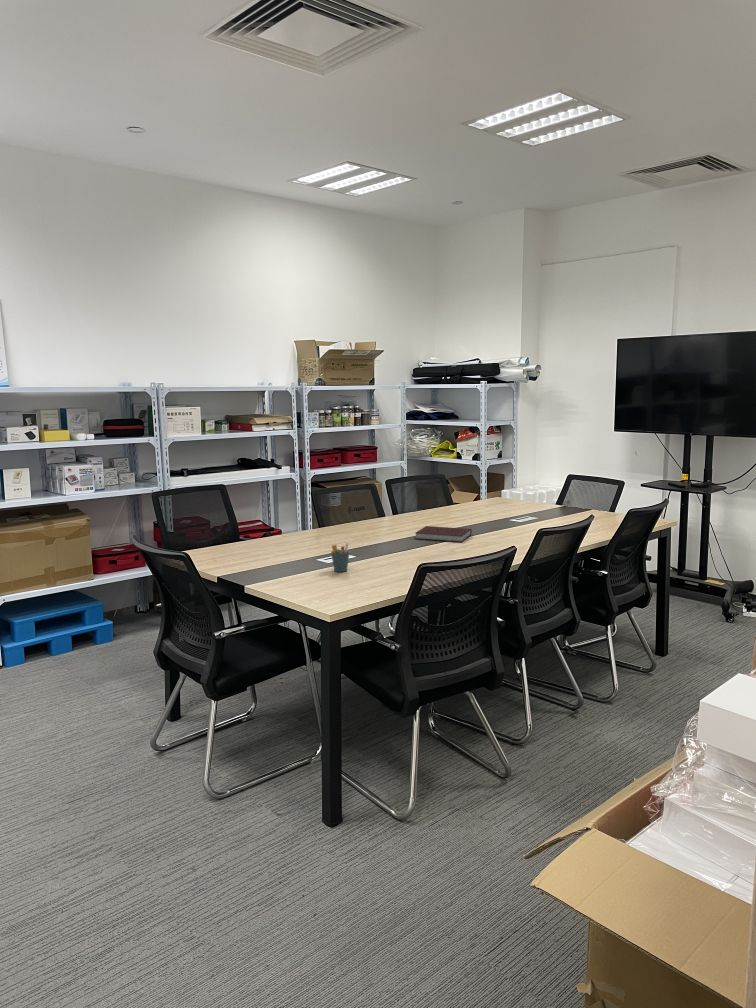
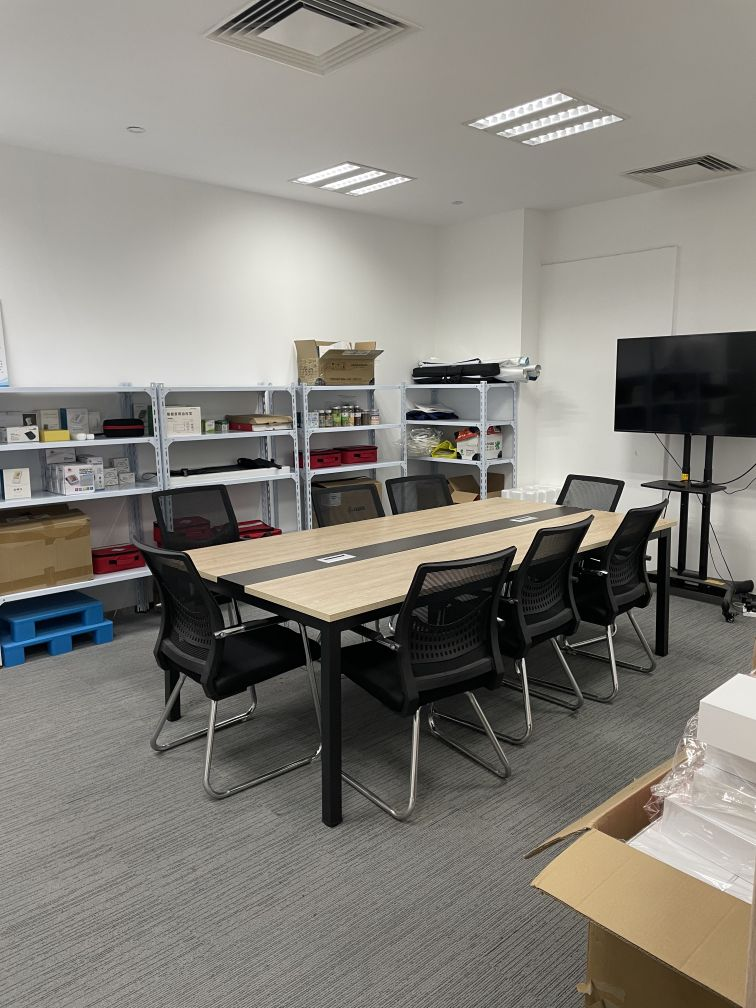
- pen holder [330,542,351,573]
- notebook [414,525,473,543]
